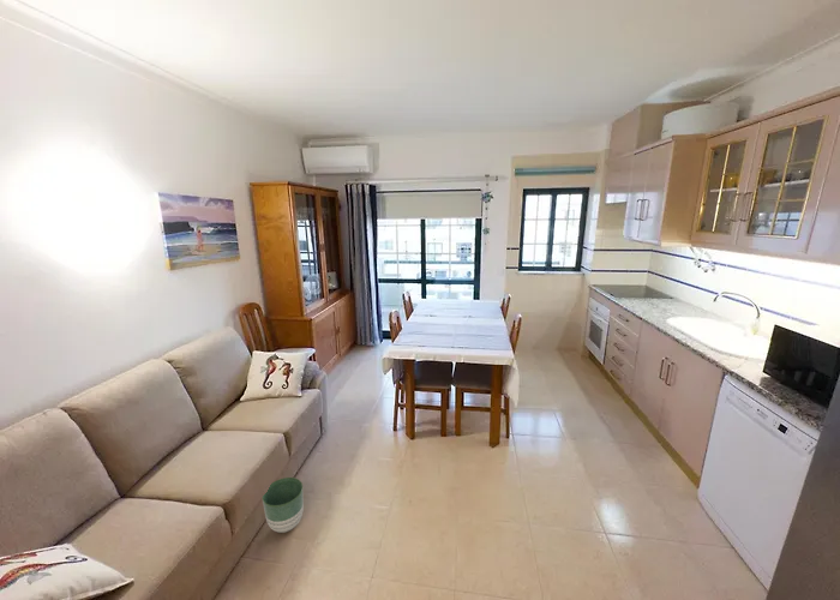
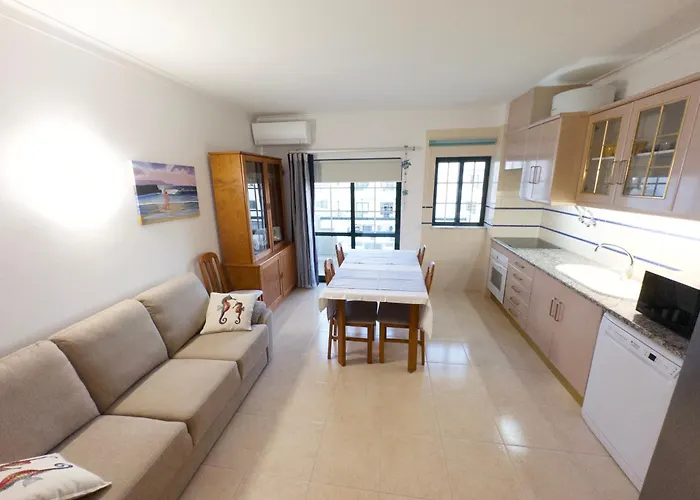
- planter [260,476,305,534]
